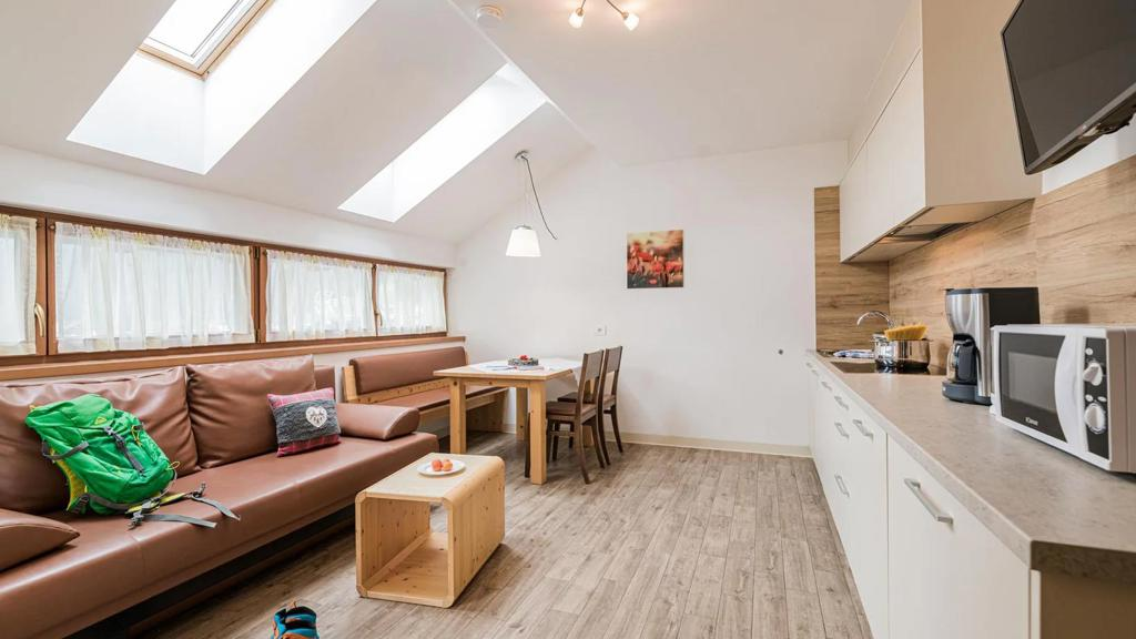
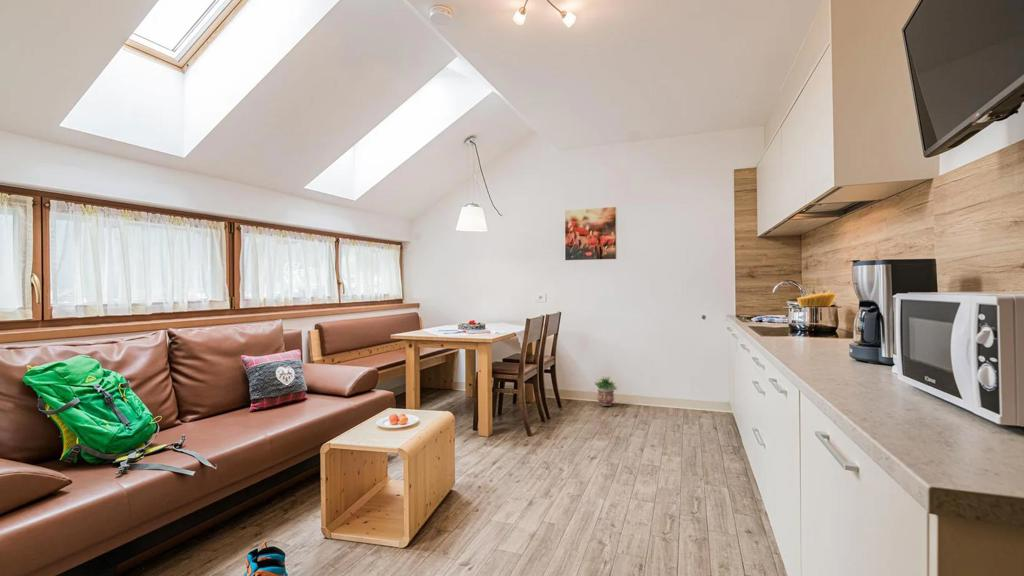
+ potted plant [593,375,619,407]
